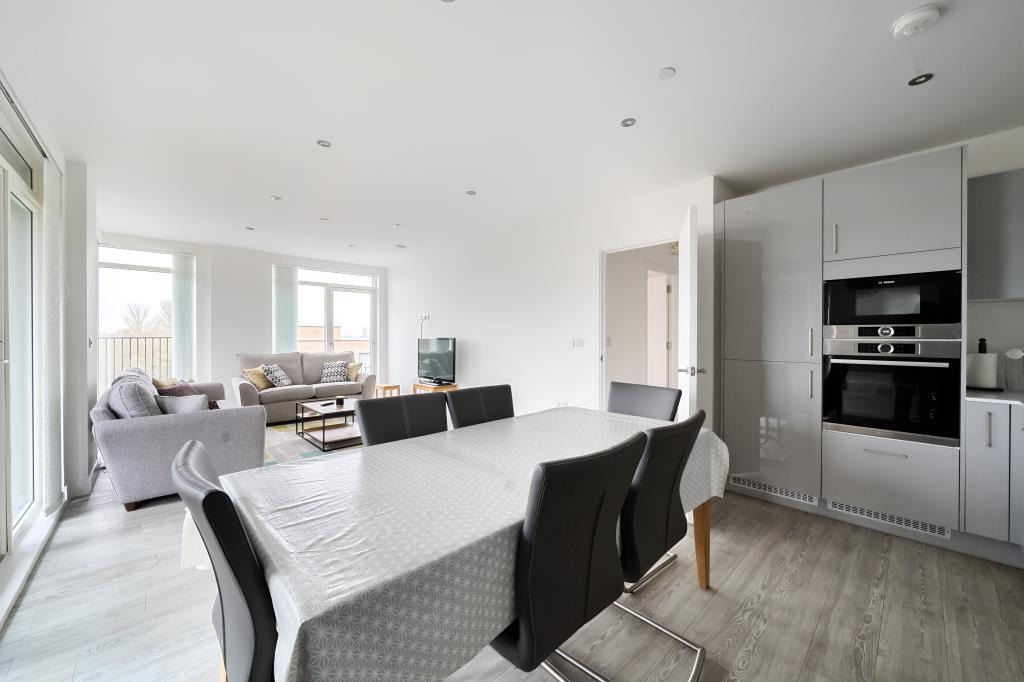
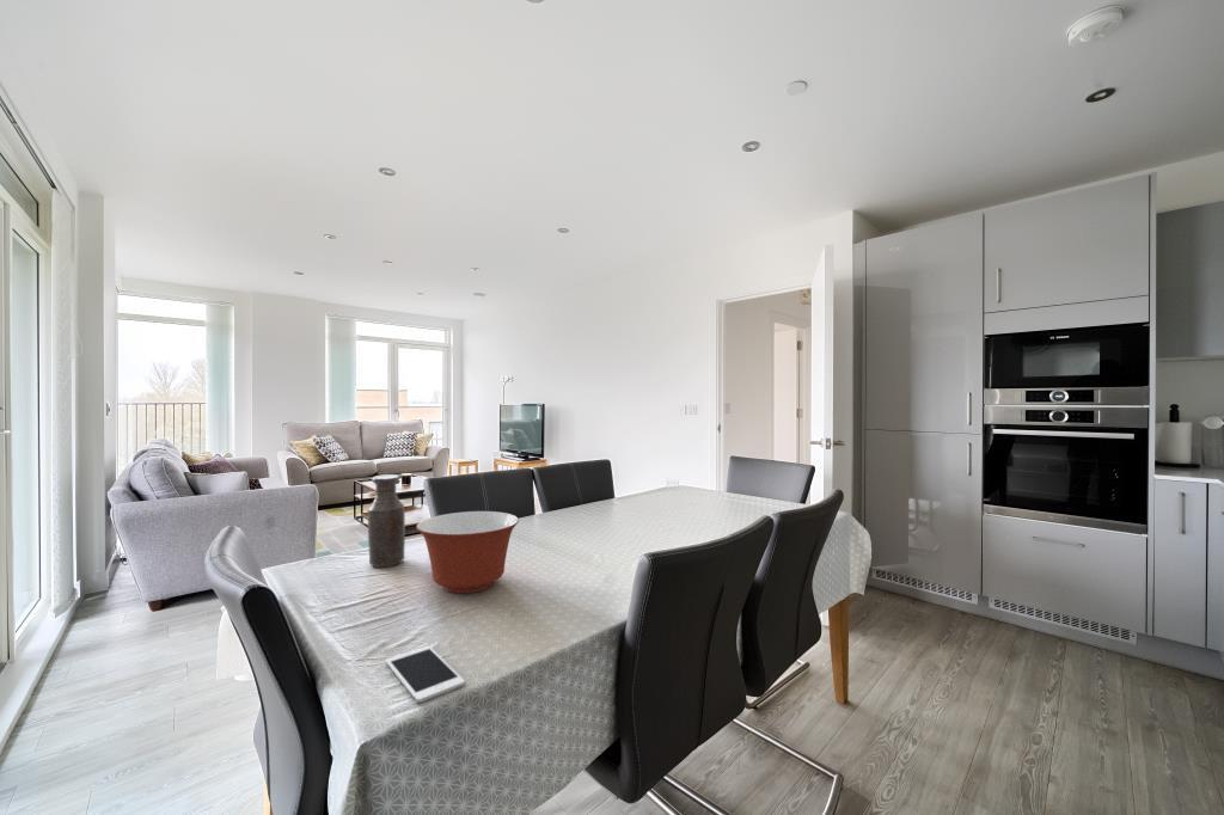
+ bottle [367,473,406,569]
+ mixing bowl [415,510,520,594]
+ cell phone [385,645,466,704]
